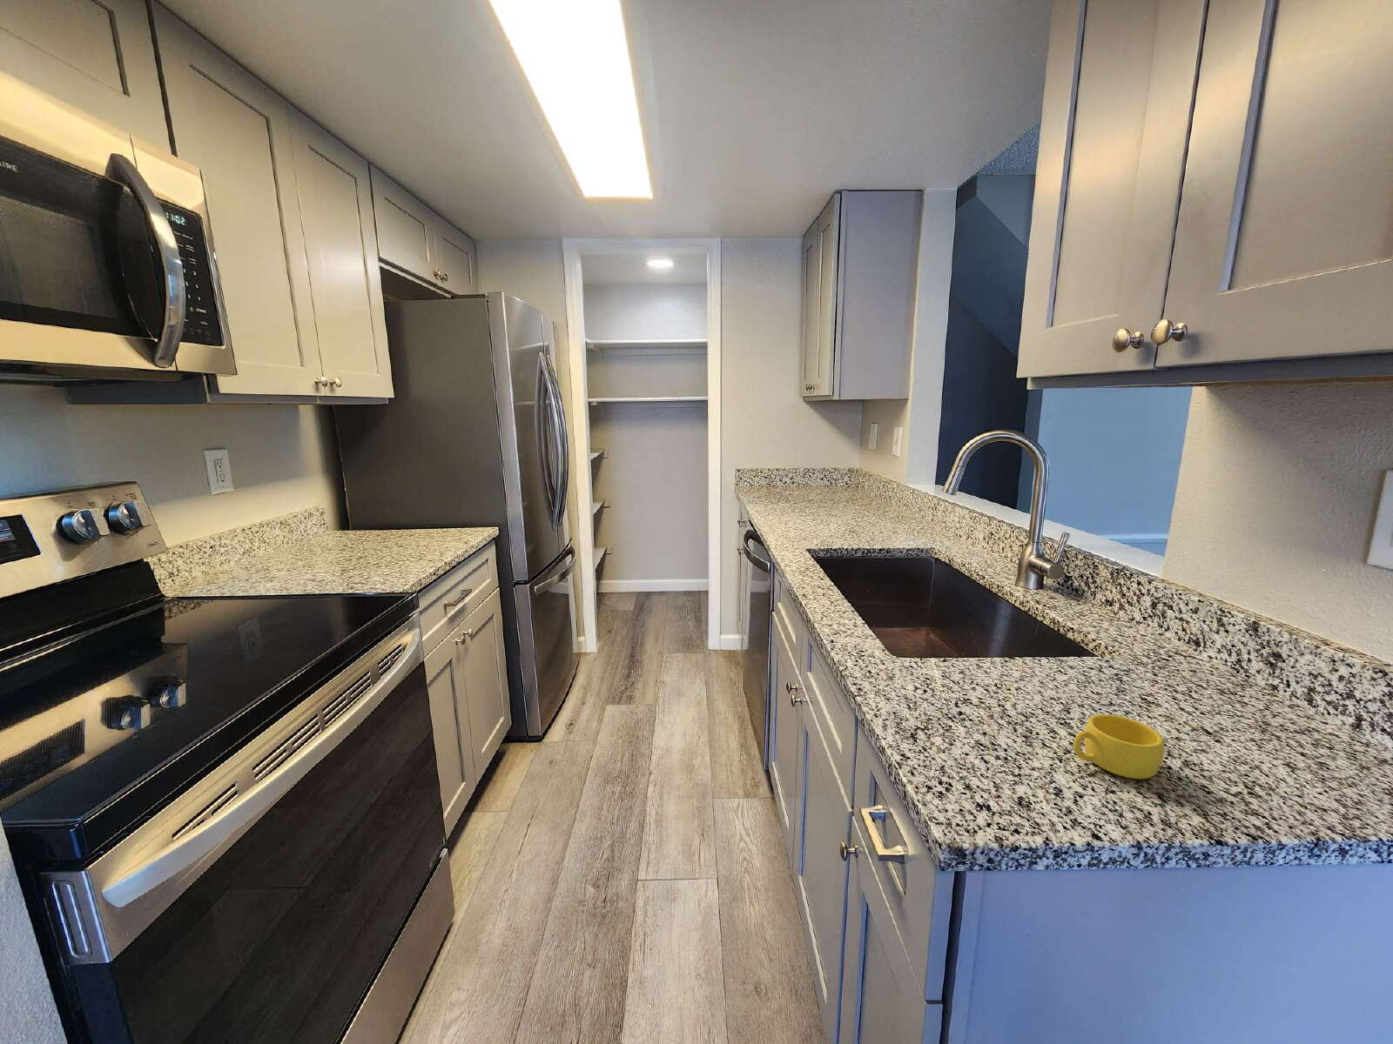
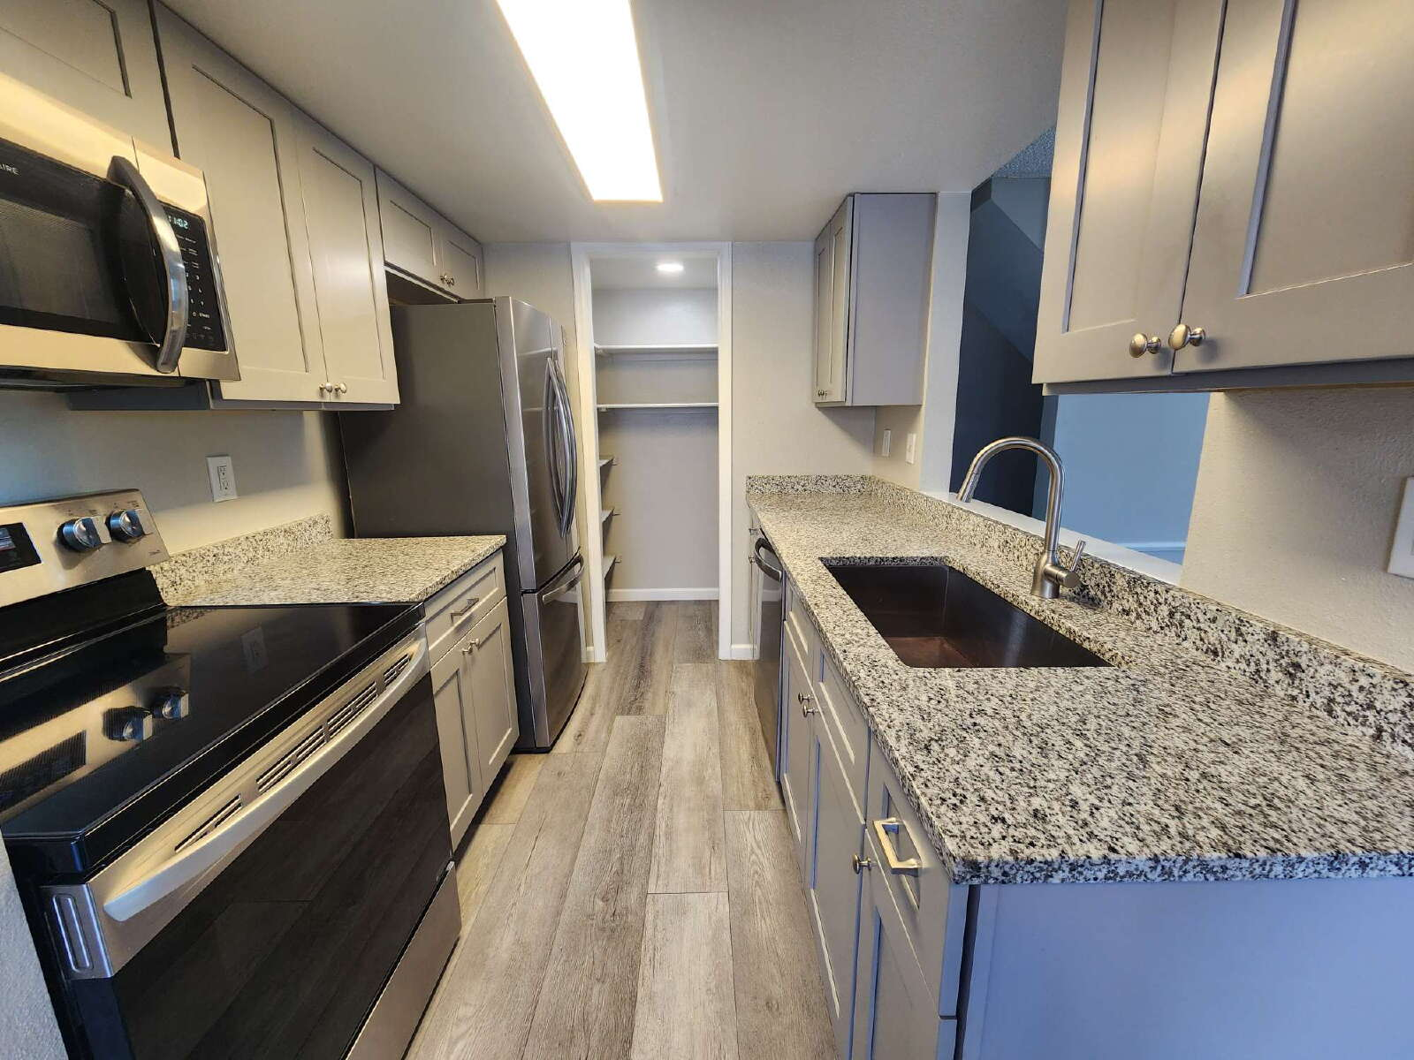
- cup [1073,714,1165,780]
